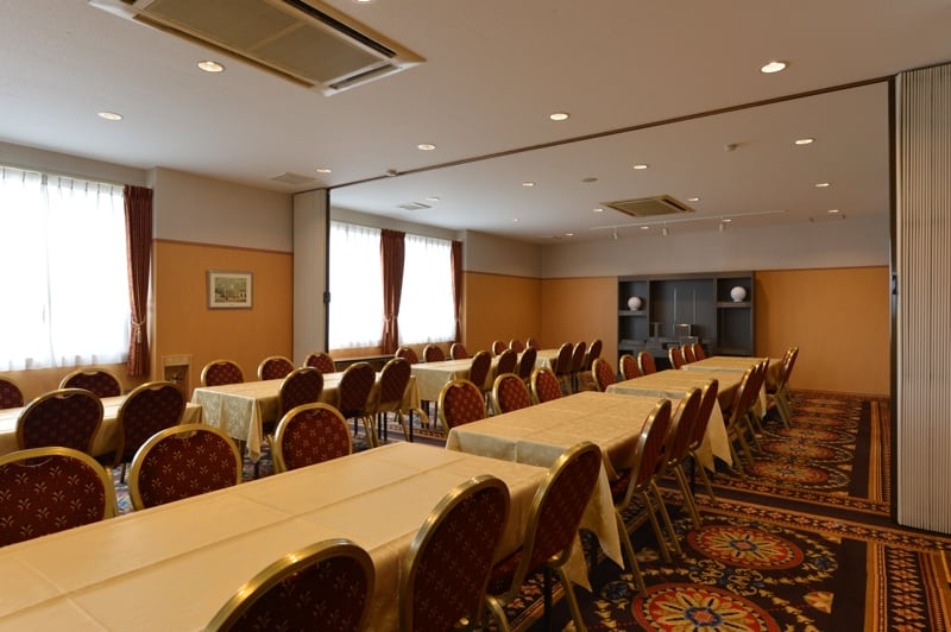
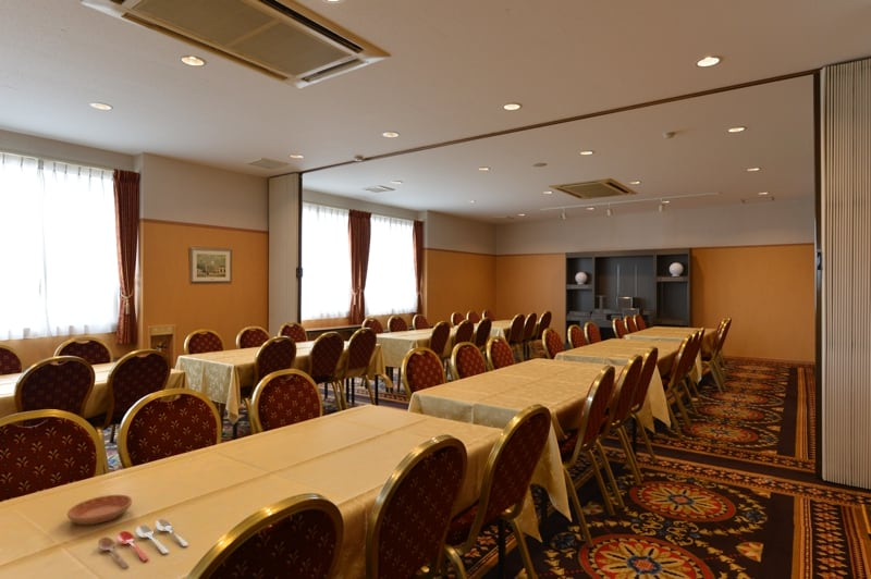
+ saucer [66,494,133,526]
+ cooking utensil [97,518,189,569]
